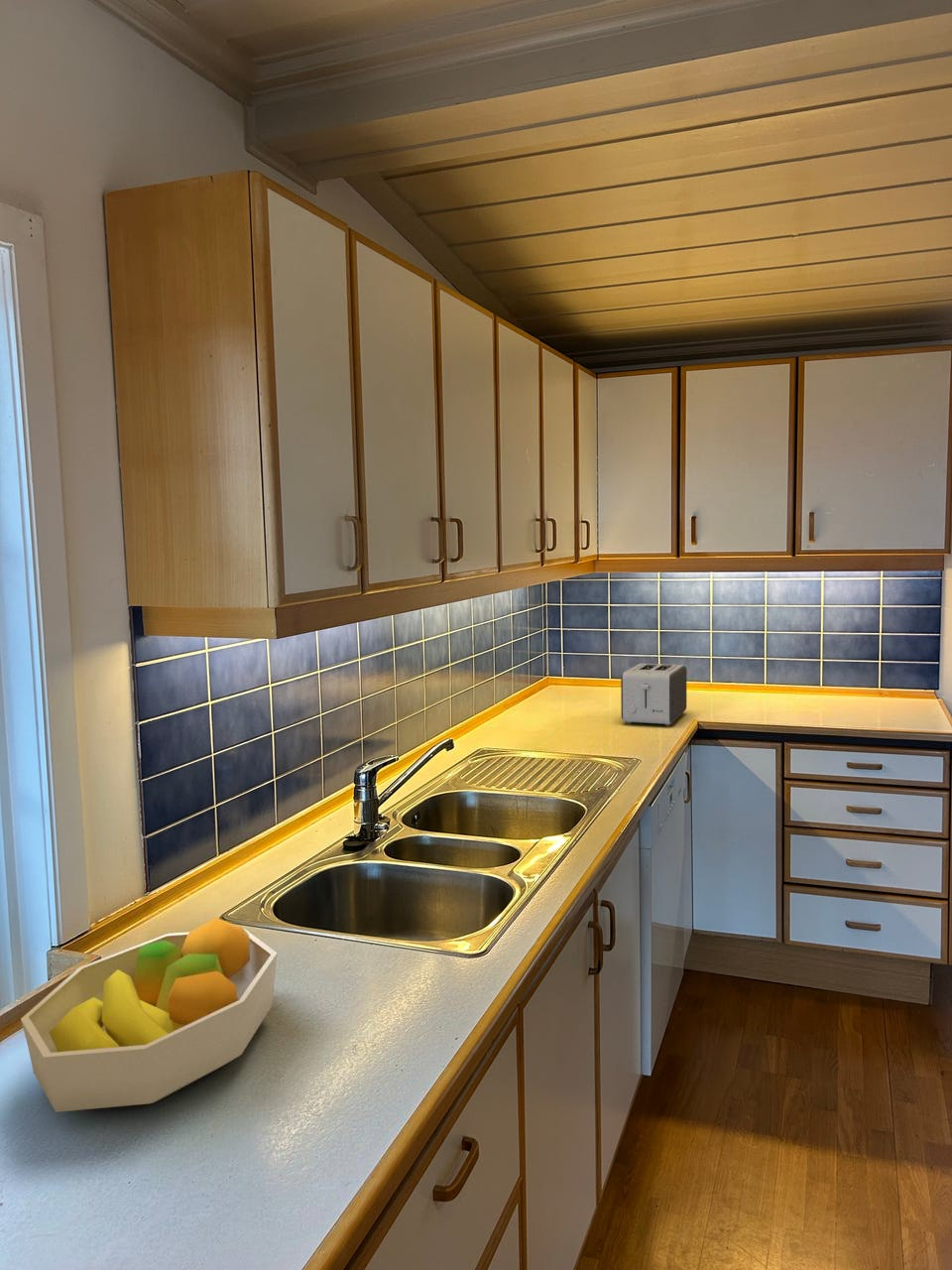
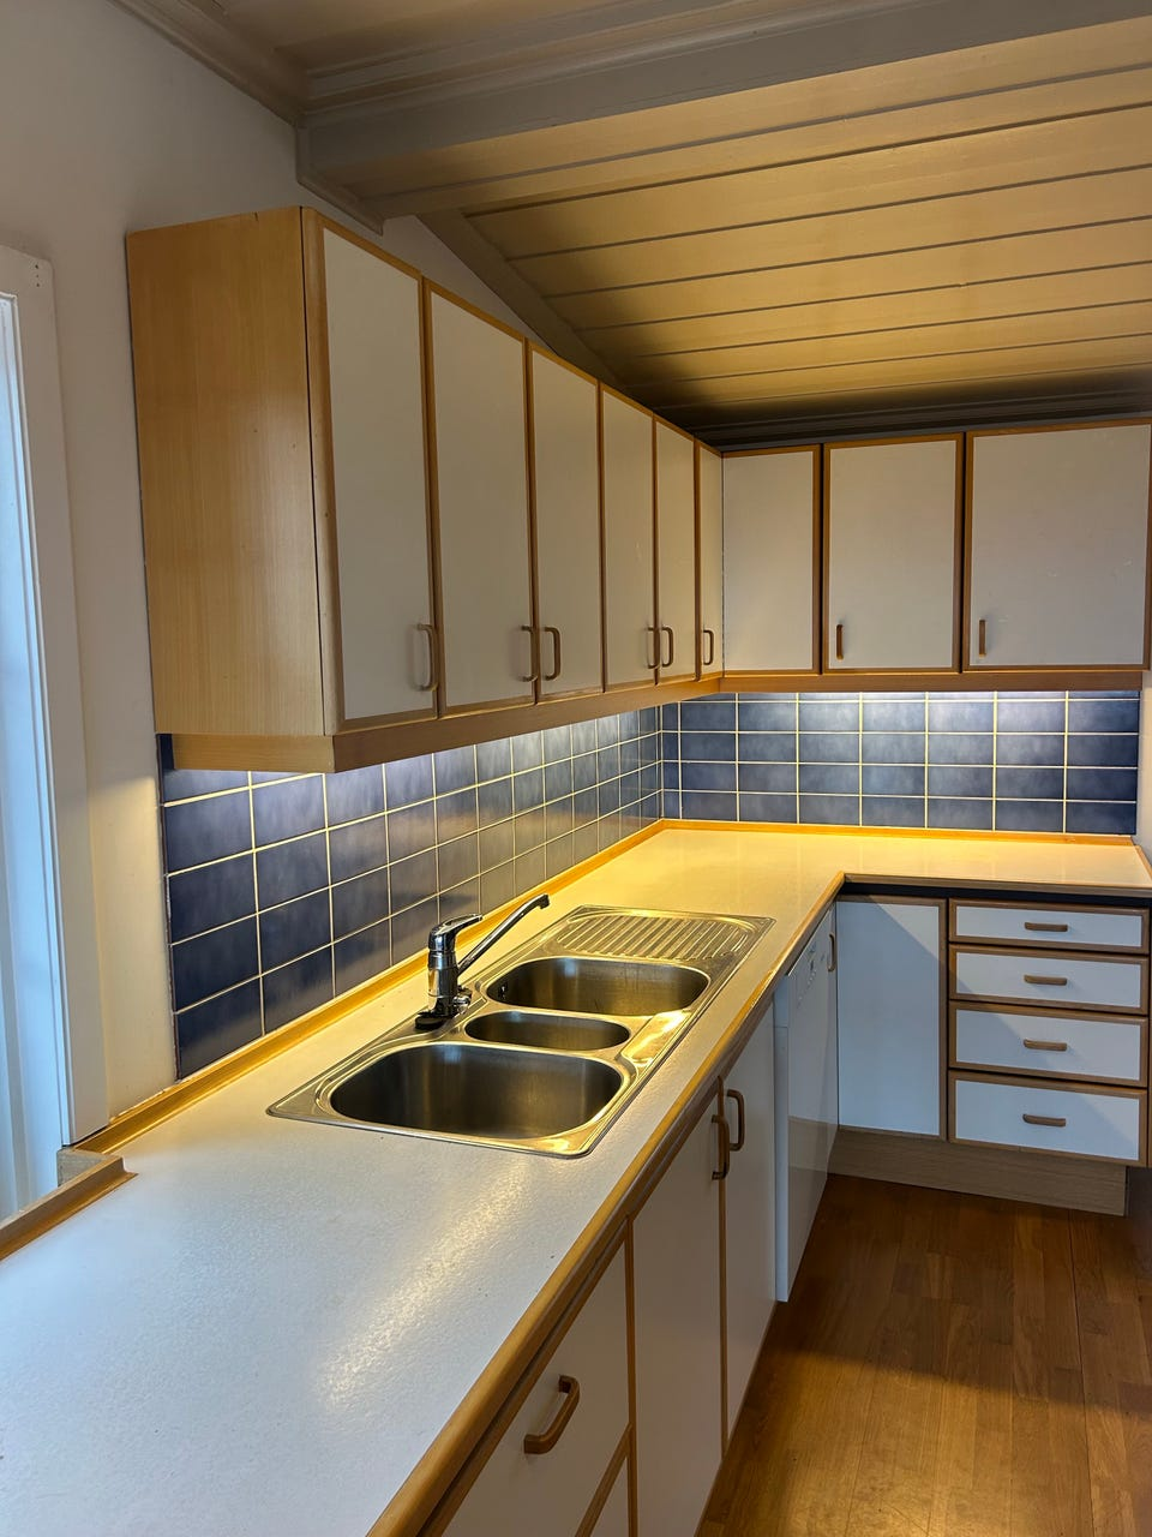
- fruit bowl [20,917,278,1113]
- toaster [620,663,687,726]
